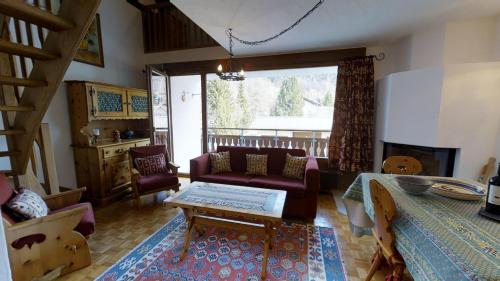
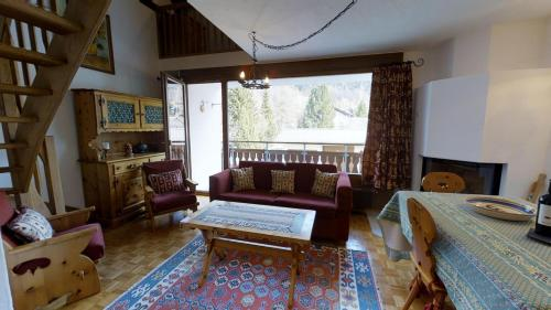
- decorative bowl [393,175,436,196]
